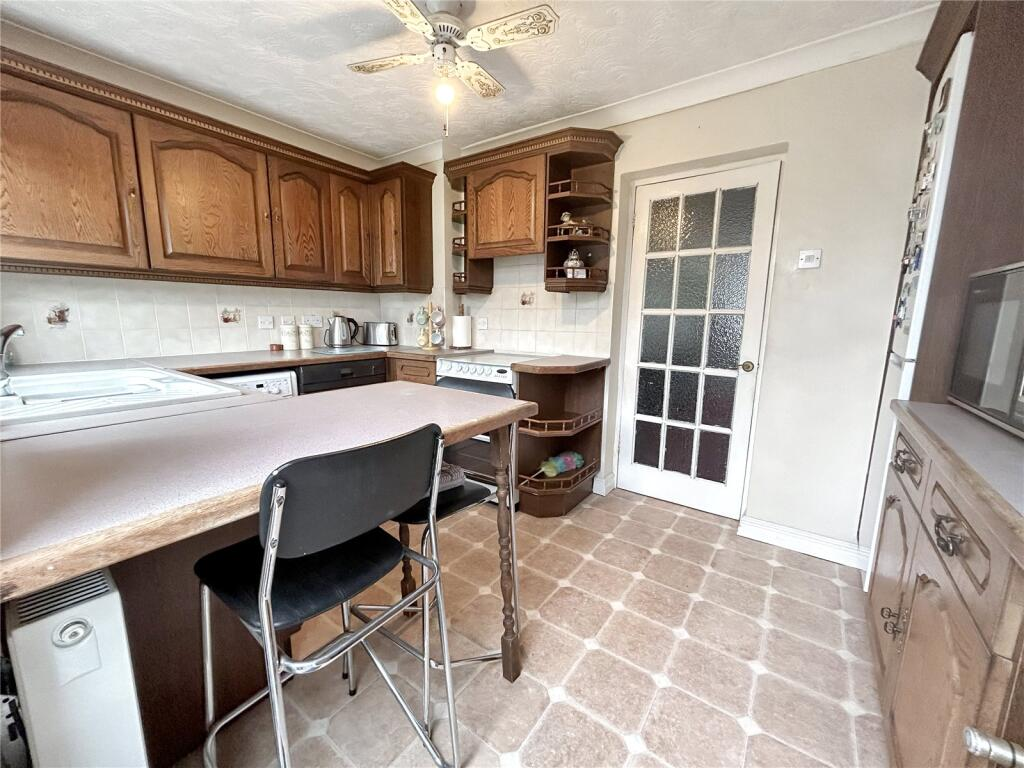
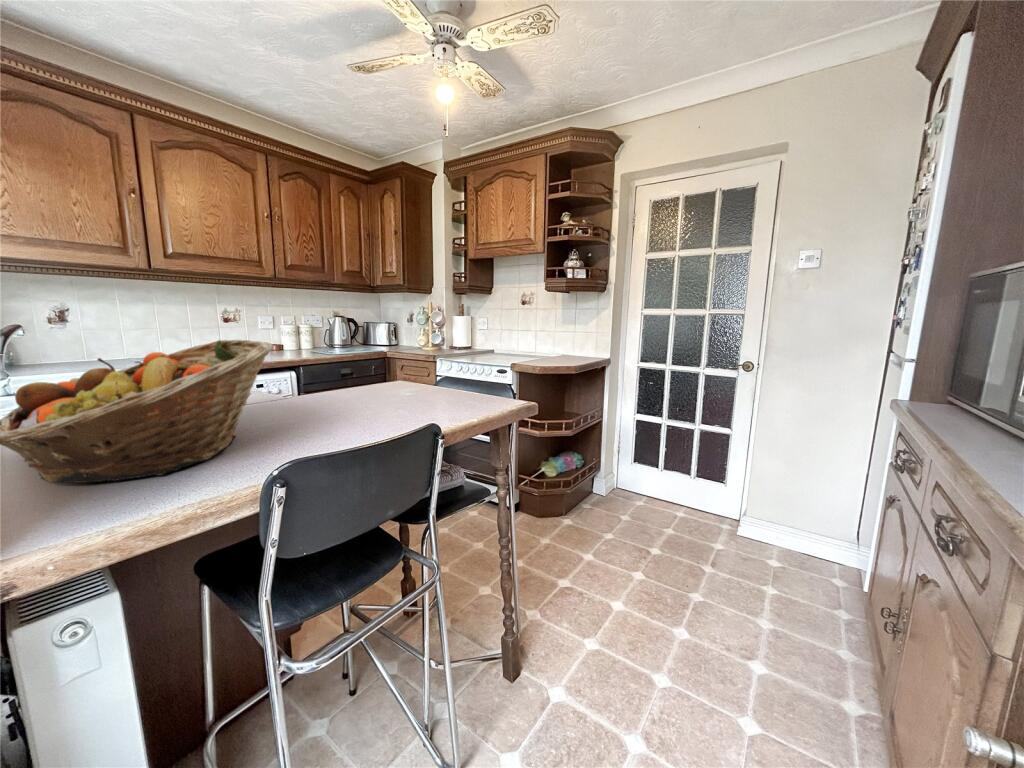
+ fruit basket [0,339,274,484]
